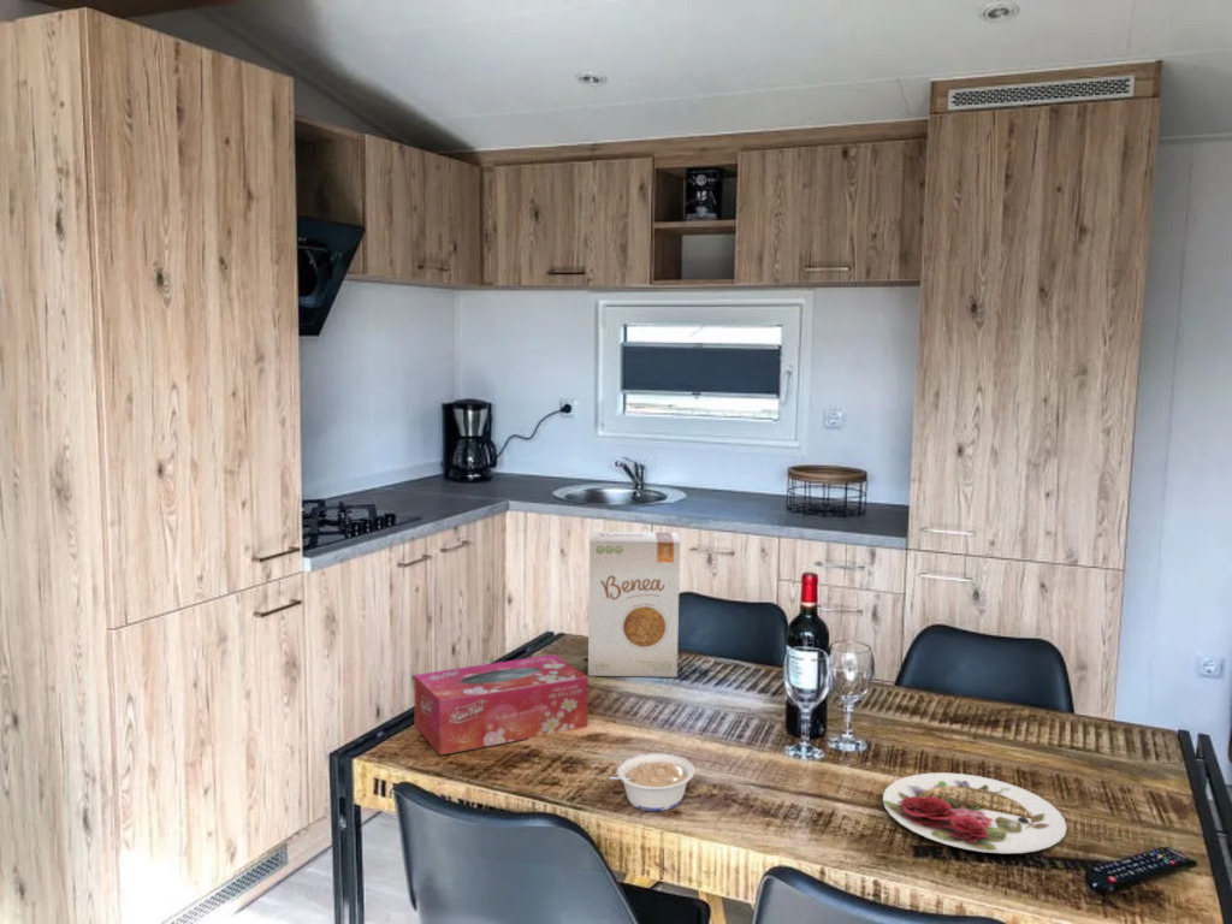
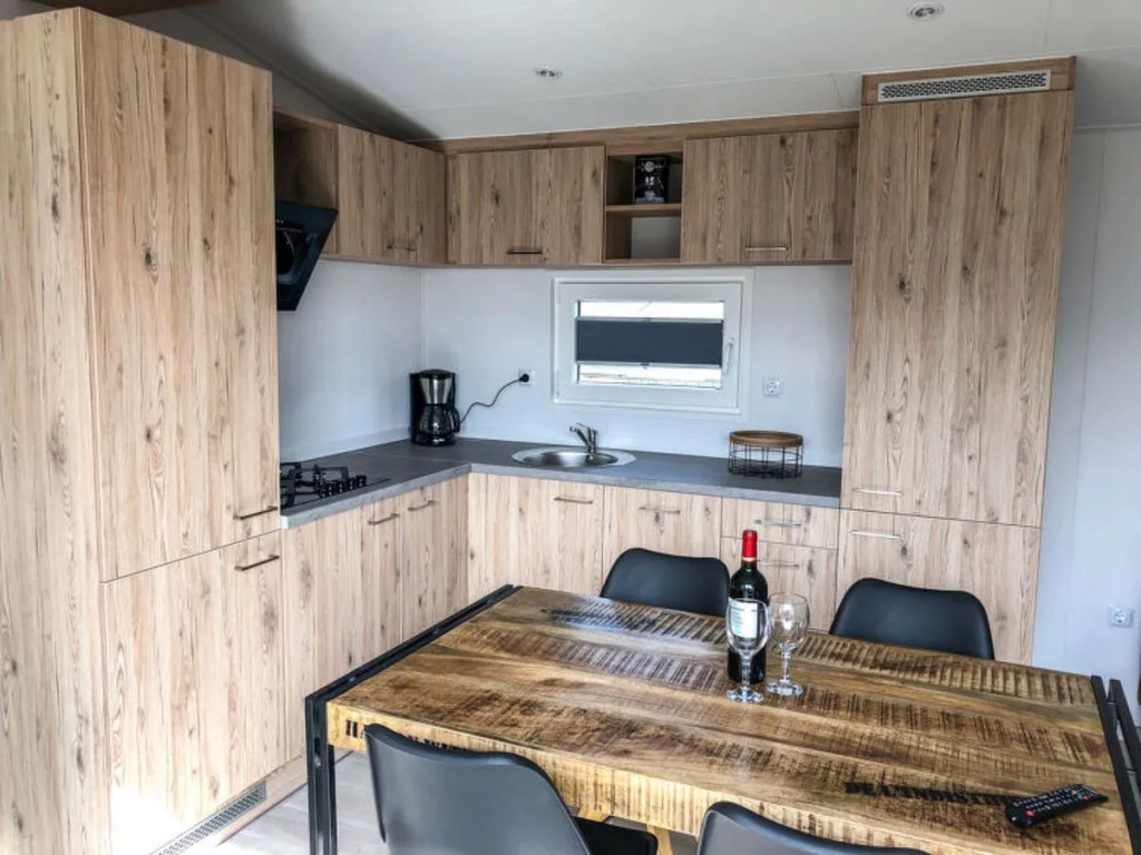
- food box [587,531,681,679]
- legume [604,752,695,812]
- tissue box [413,653,590,756]
- plate [882,771,1068,854]
